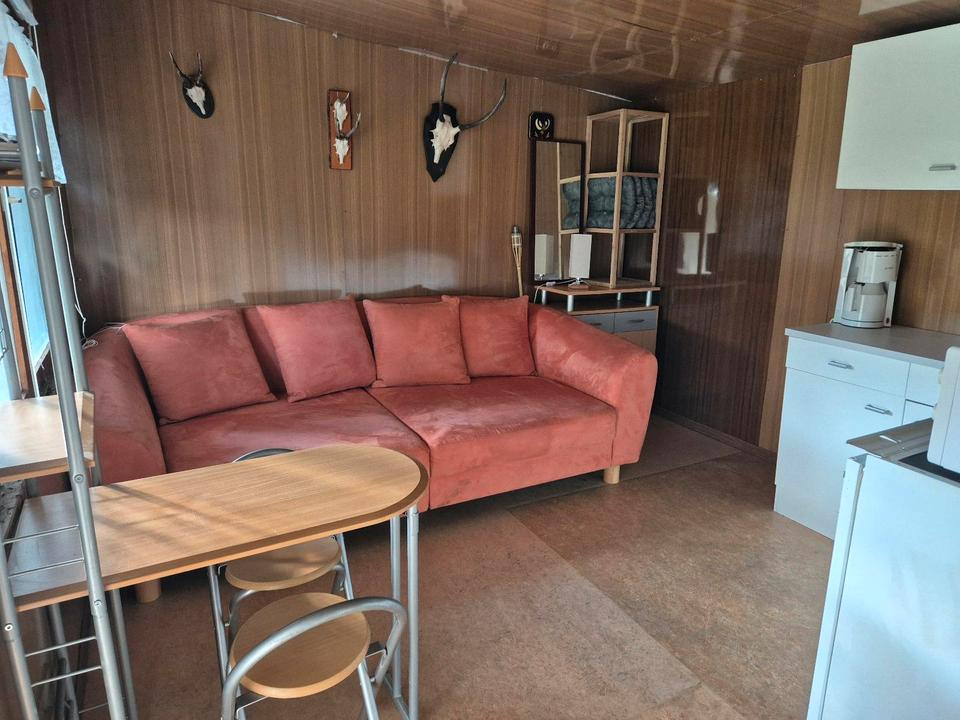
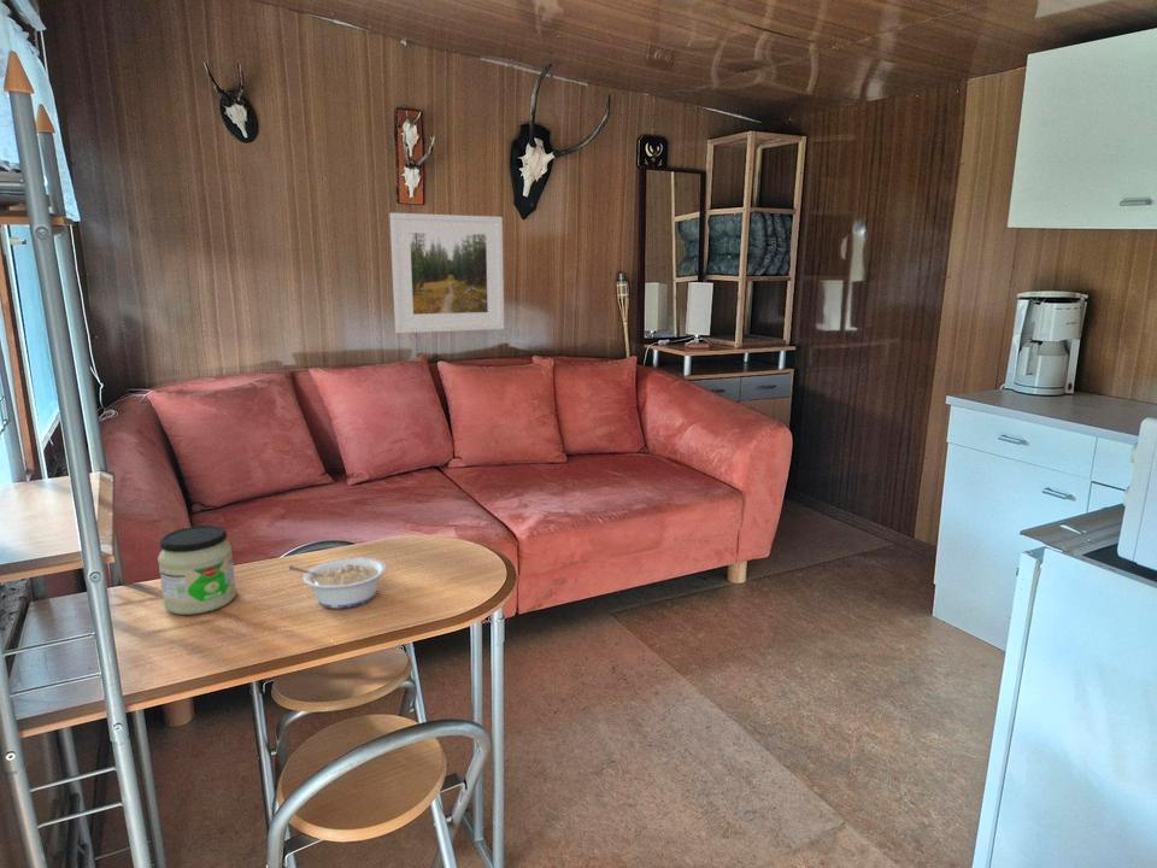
+ legume [287,557,387,610]
+ jar [157,524,237,616]
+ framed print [388,212,505,334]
